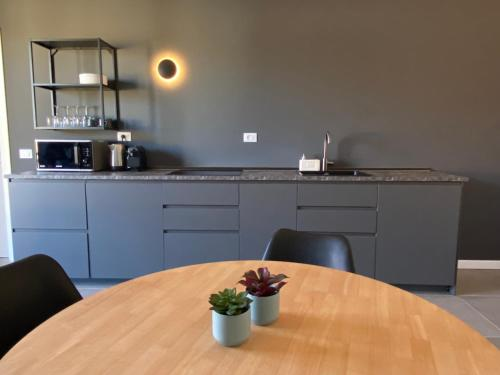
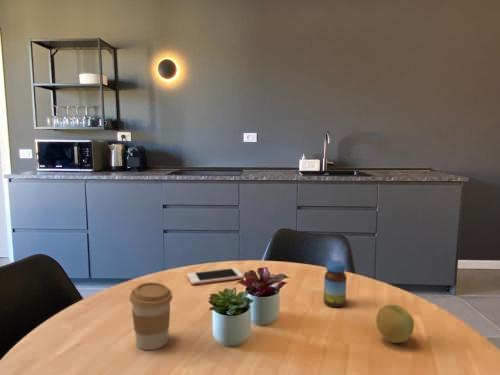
+ jar [323,260,348,308]
+ apple [375,304,415,344]
+ cell phone [186,267,244,286]
+ coffee cup [129,281,173,351]
